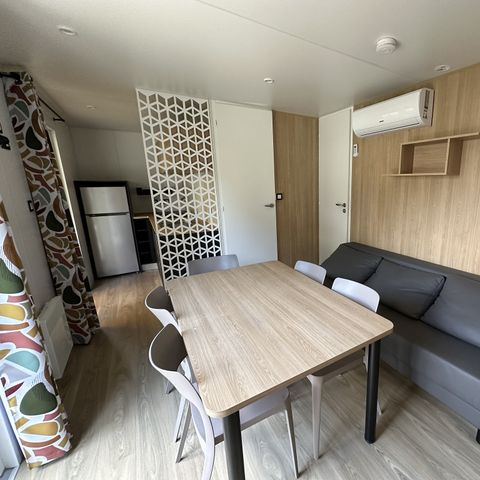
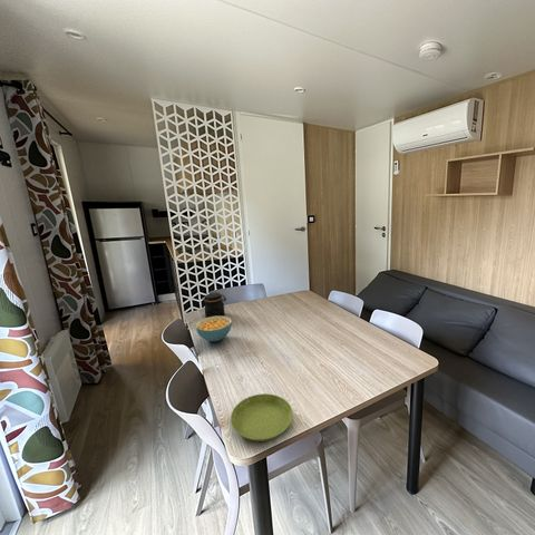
+ saucer [230,392,294,442]
+ jar [201,292,227,319]
+ cereal bowl [195,315,233,342]
